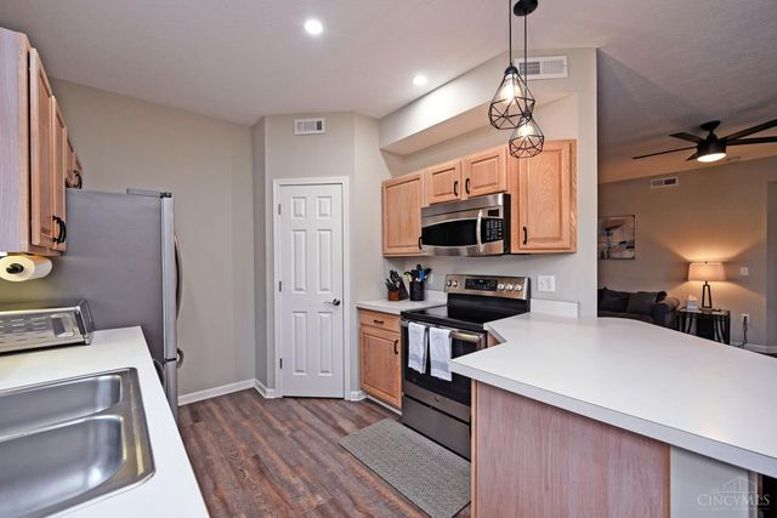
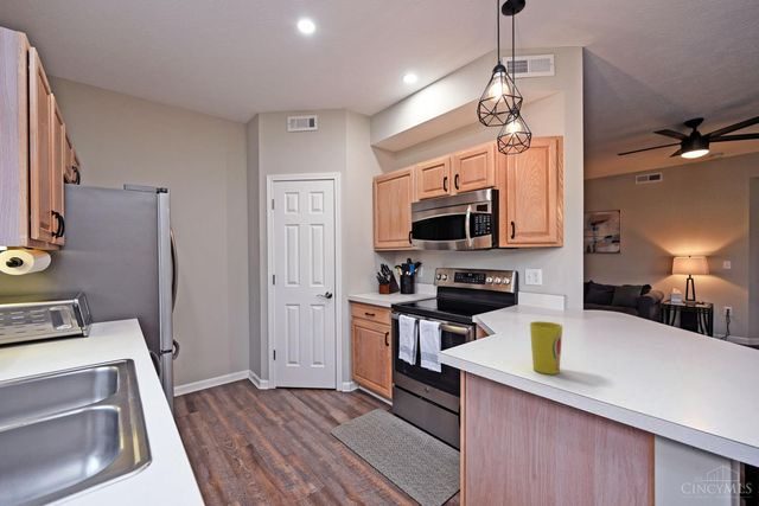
+ cup [529,320,563,376]
